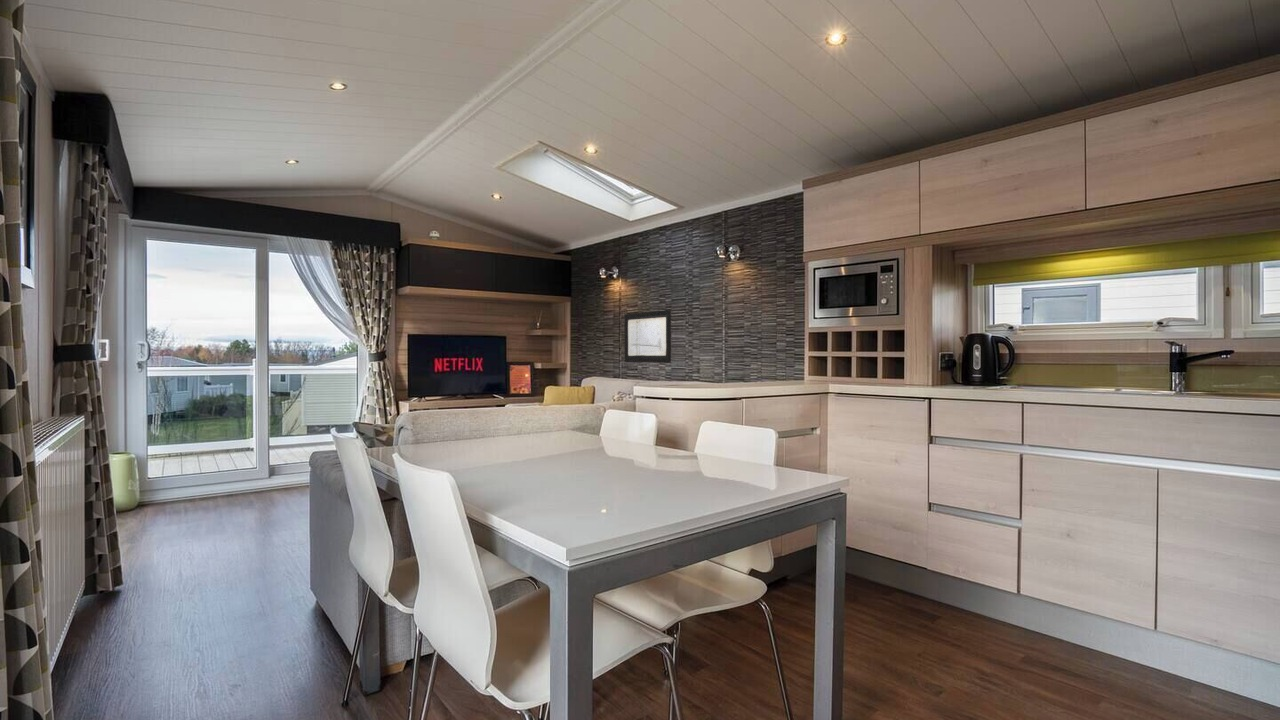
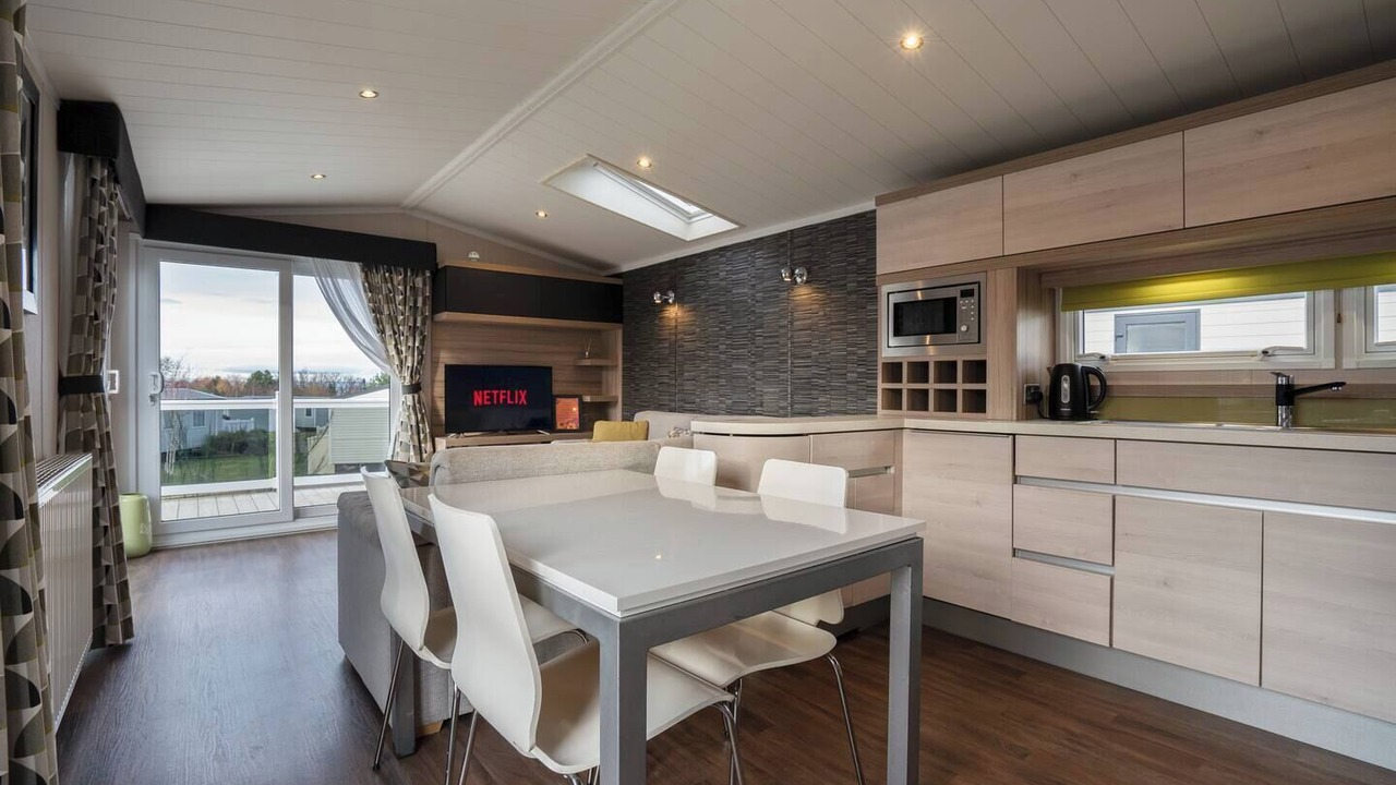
- wall art [624,309,672,364]
